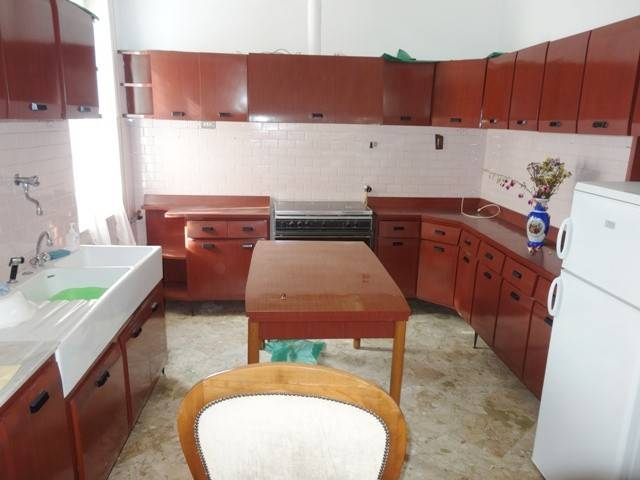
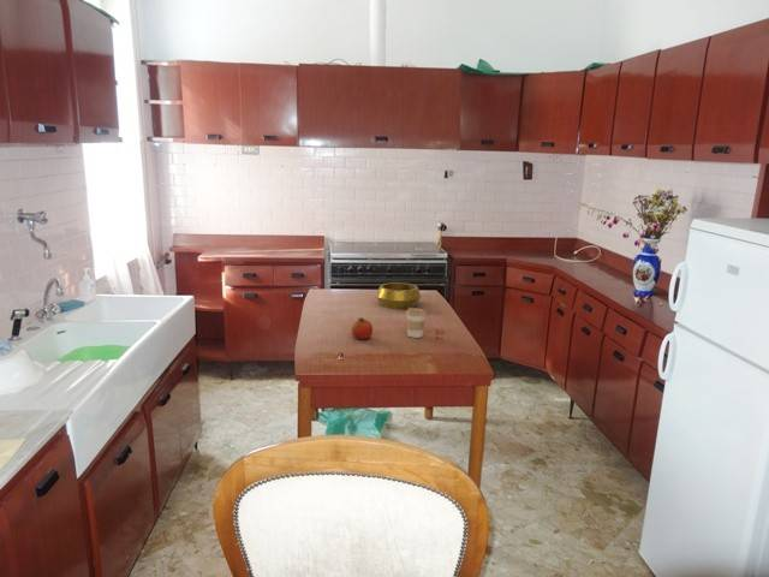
+ decorative bowl [375,281,422,310]
+ coffee cup [405,307,428,339]
+ fruit [351,316,374,341]
